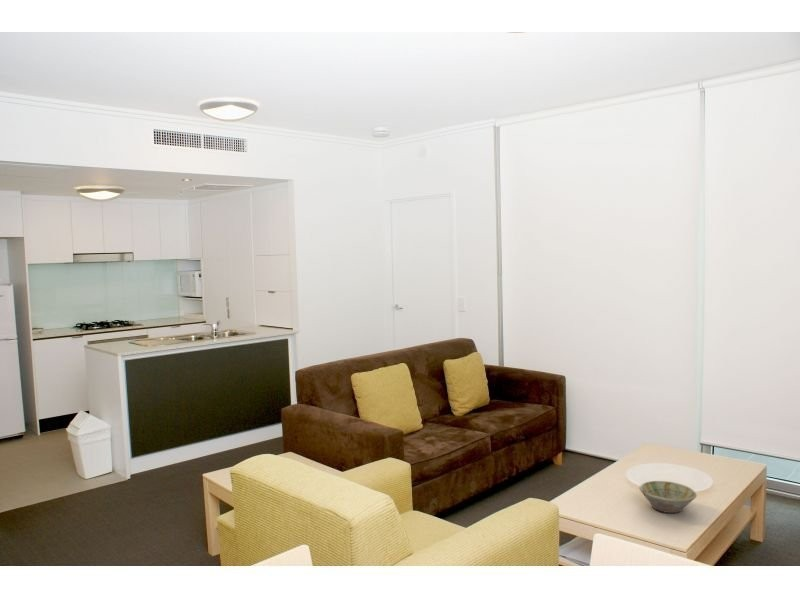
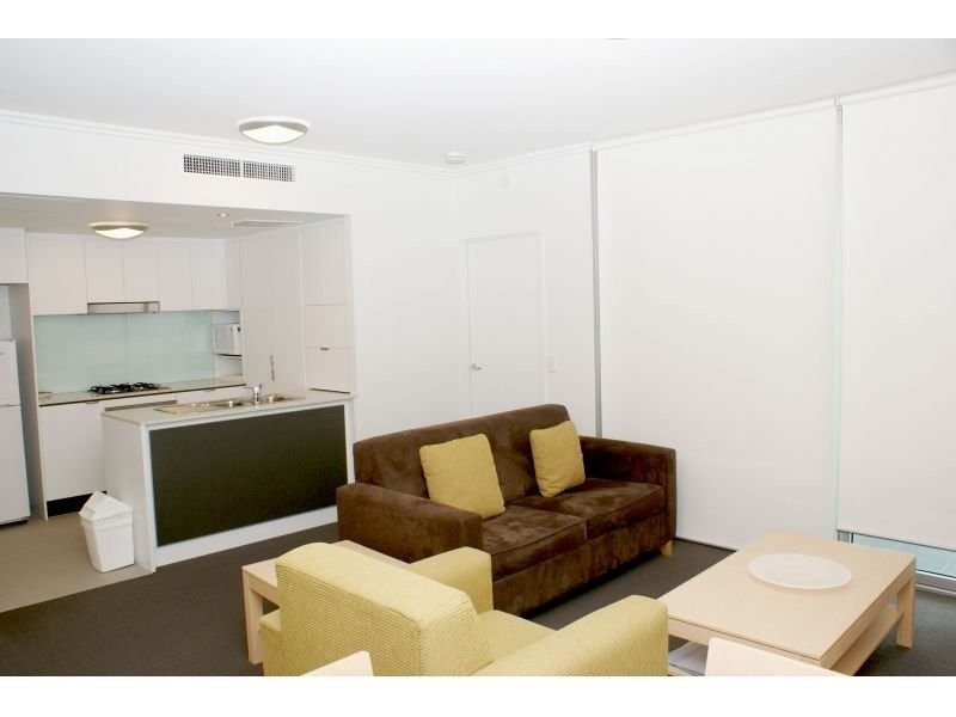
- bowl [639,480,697,514]
